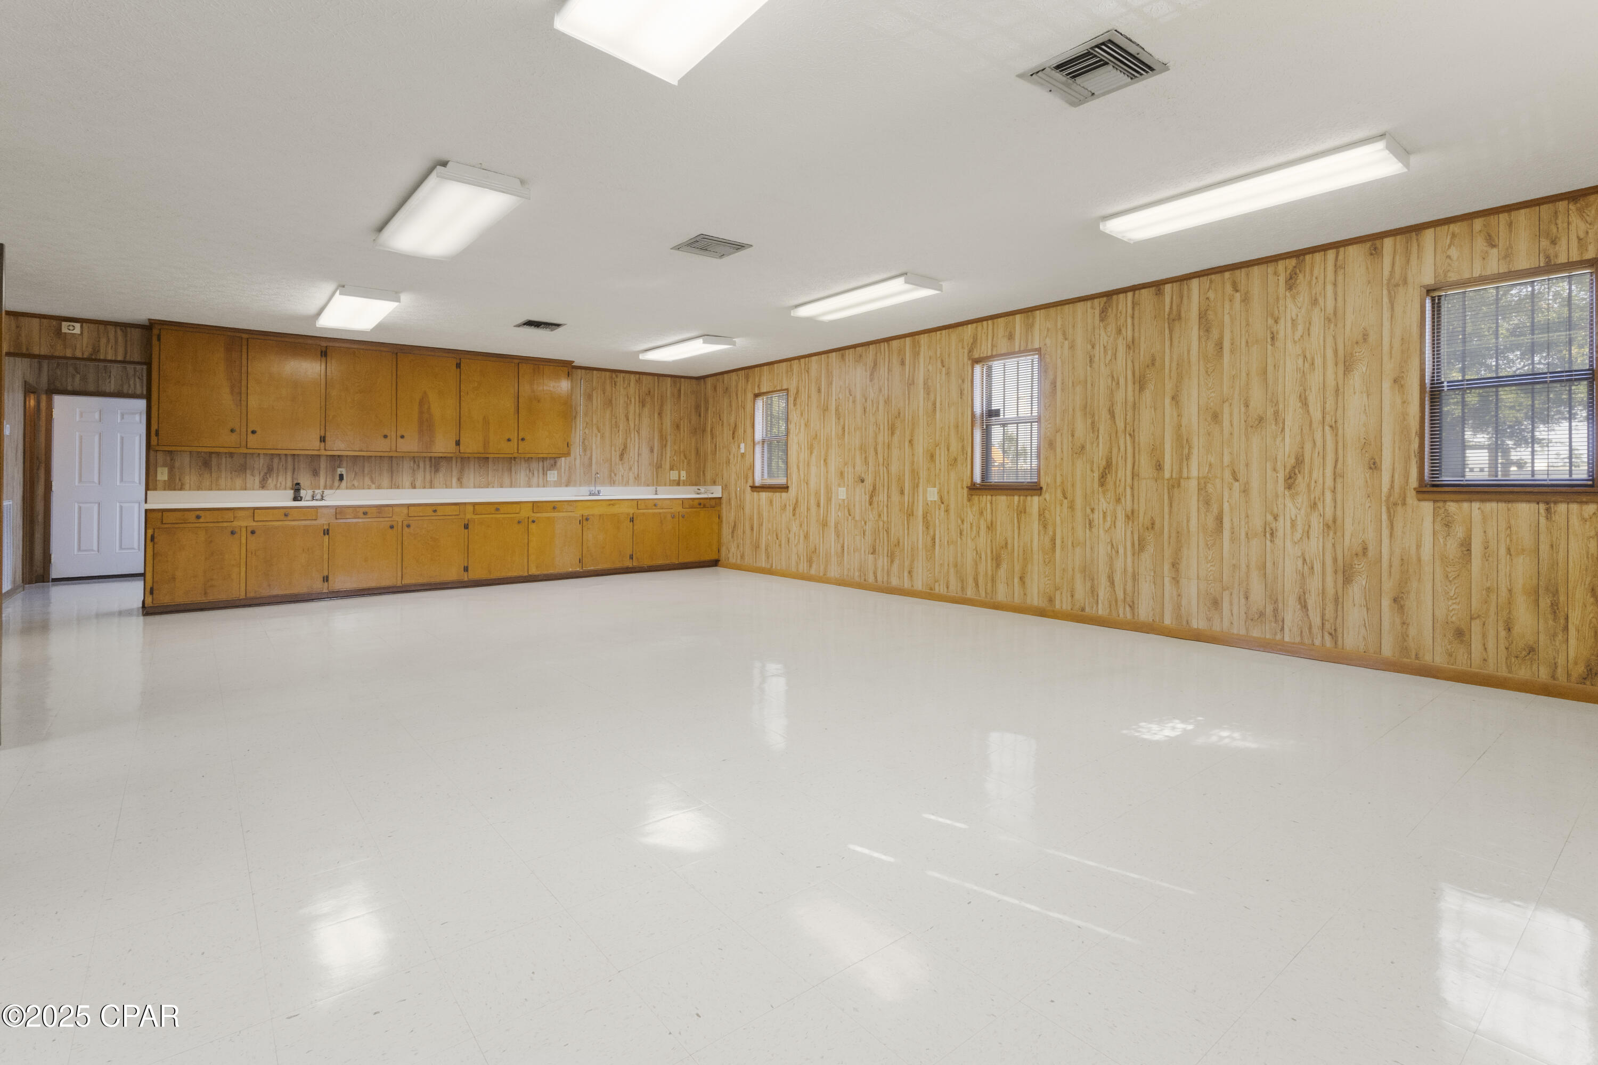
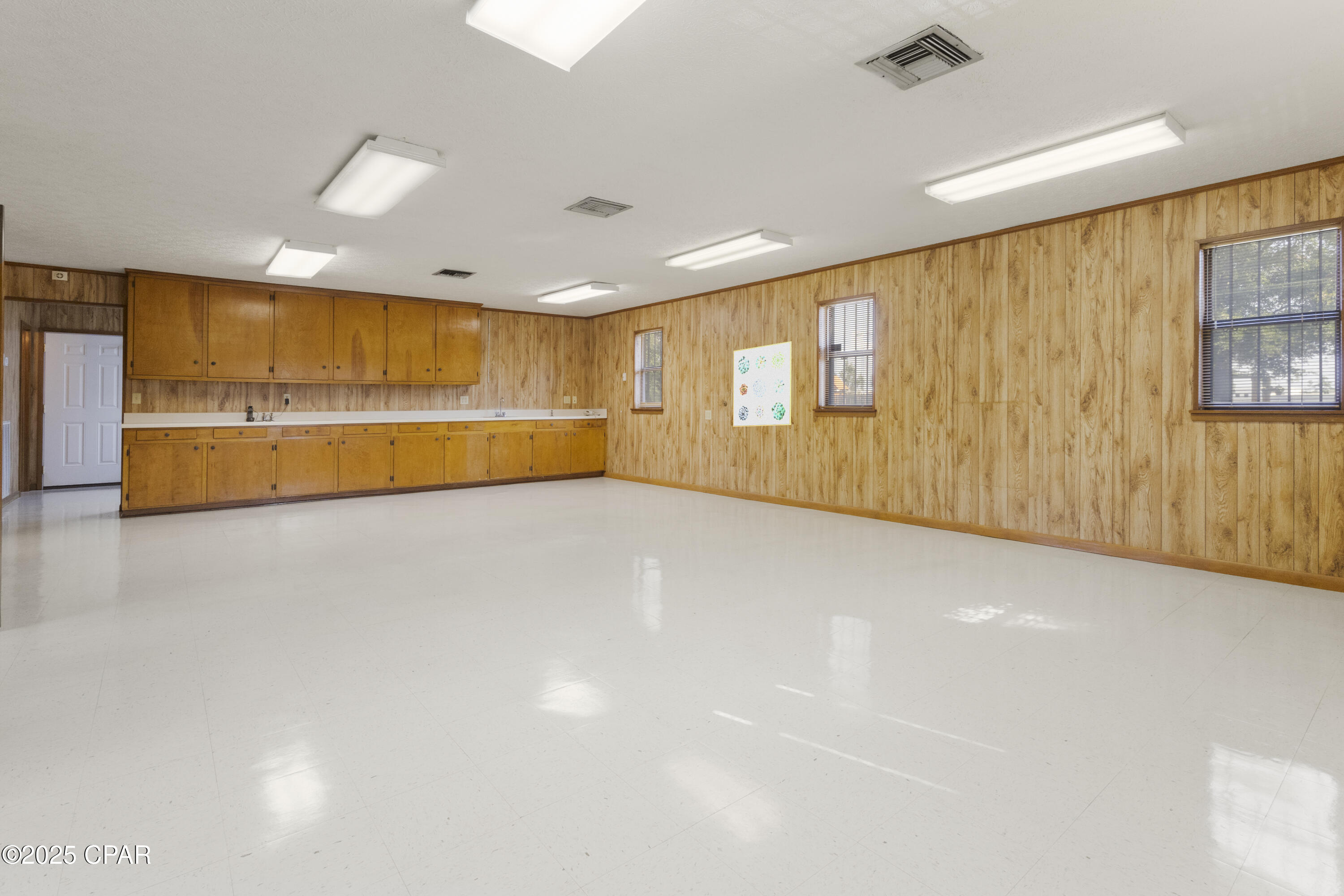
+ wall art [732,341,792,427]
